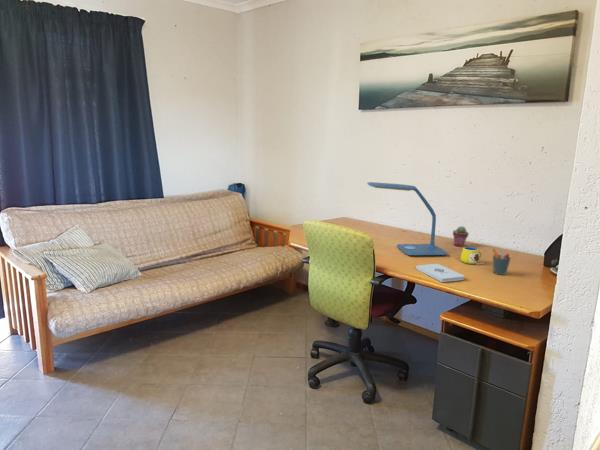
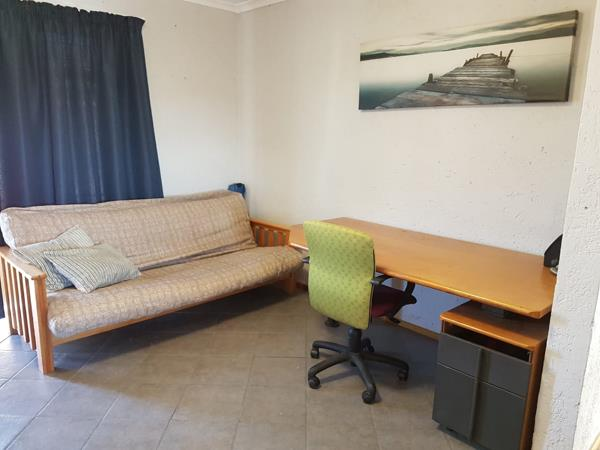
- pen holder [492,248,512,276]
- mug [459,246,485,265]
- potted succulent [452,225,470,247]
- desk lamp [366,181,449,256]
- notepad [415,263,465,283]
